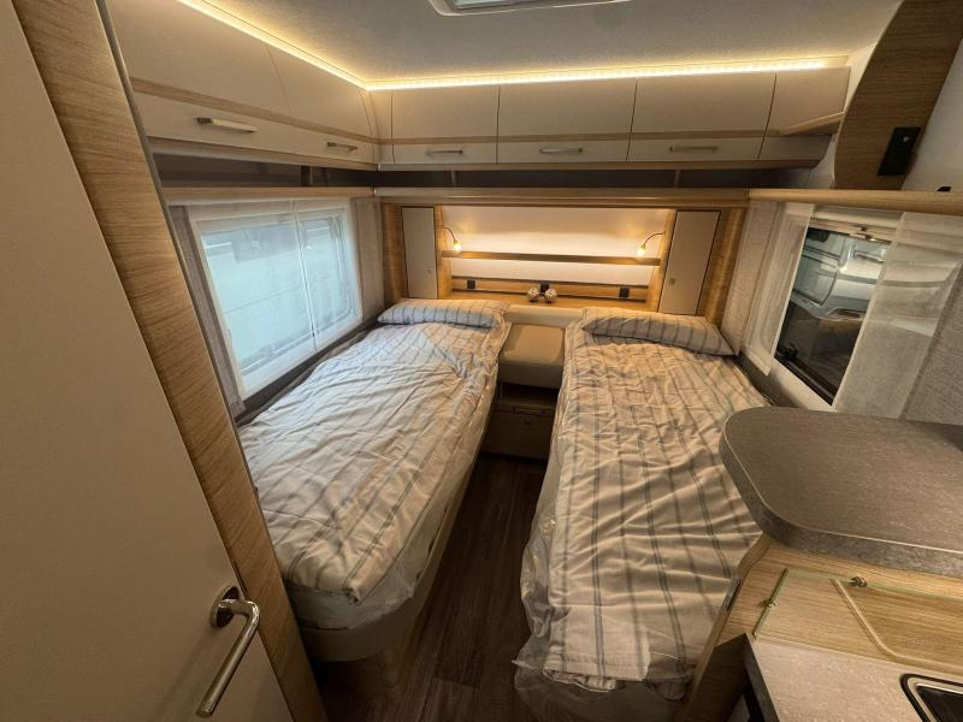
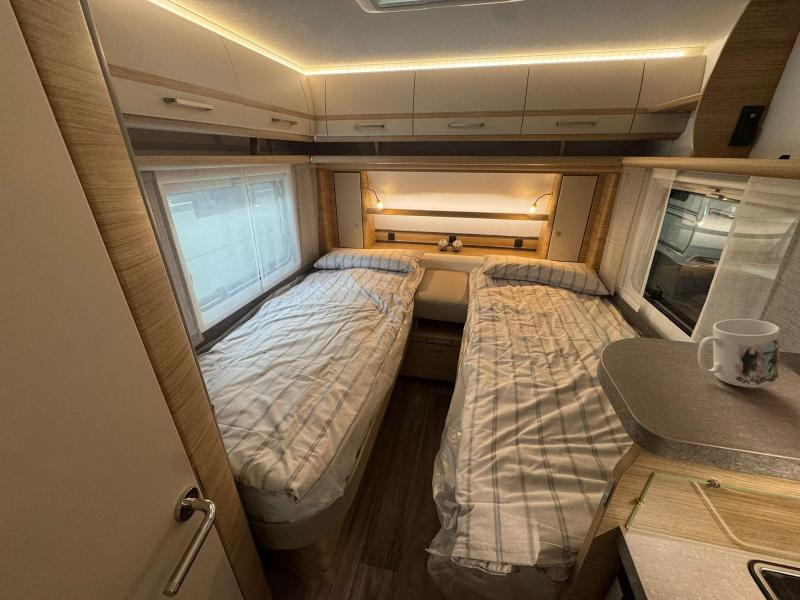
+ mug [697,318,791,399]
